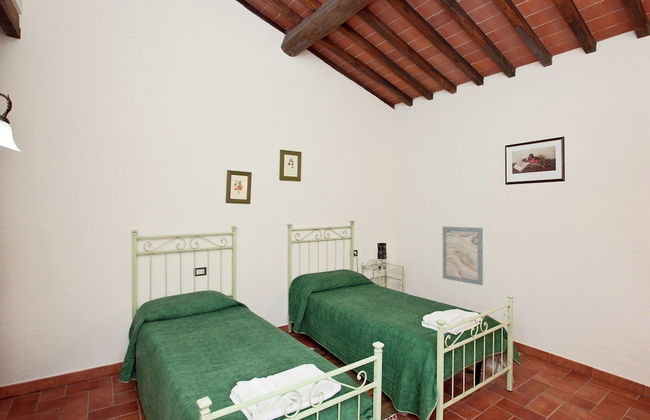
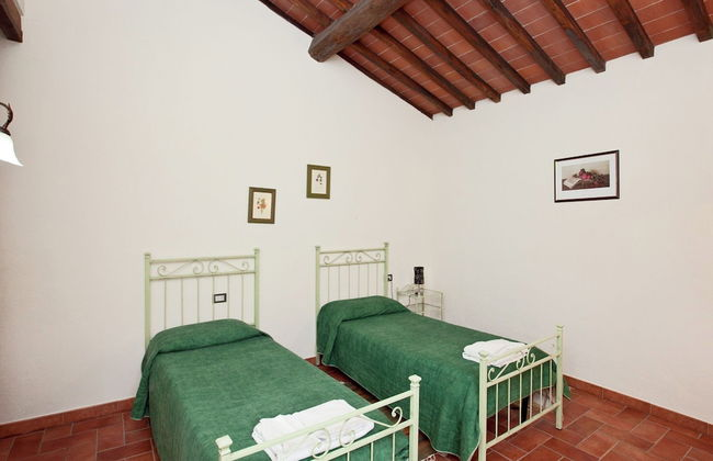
- wall art [442,226,484,286]
